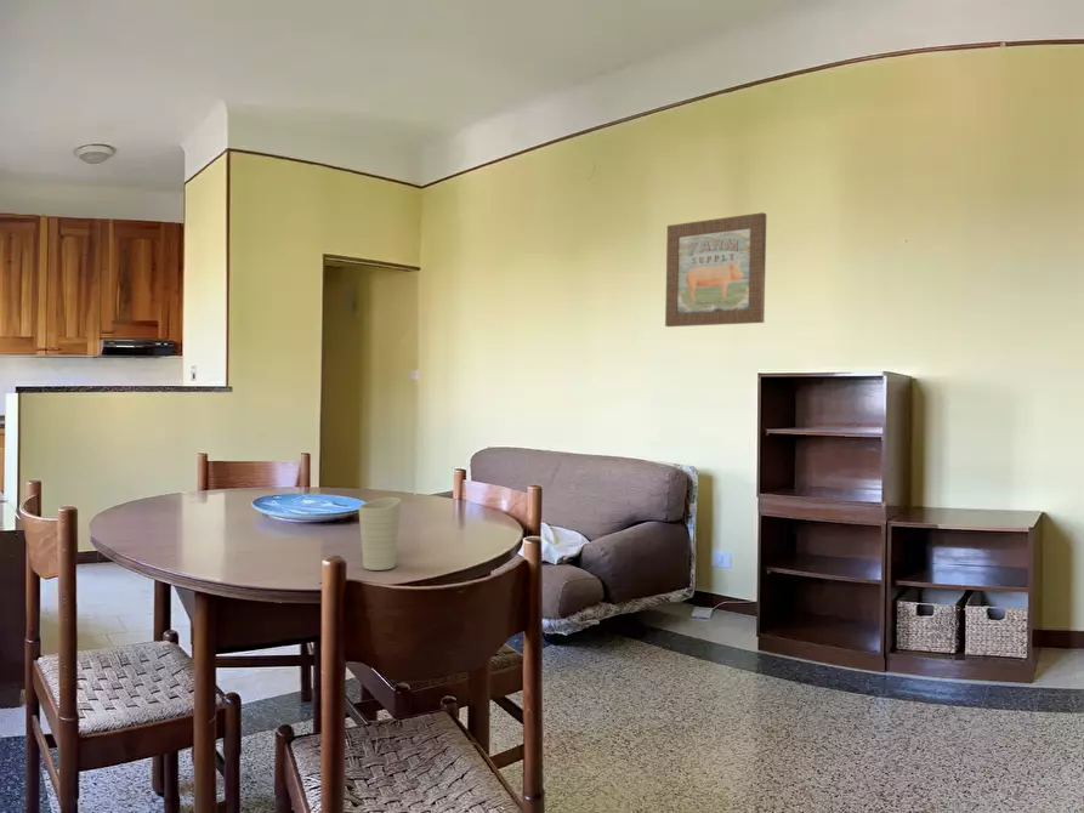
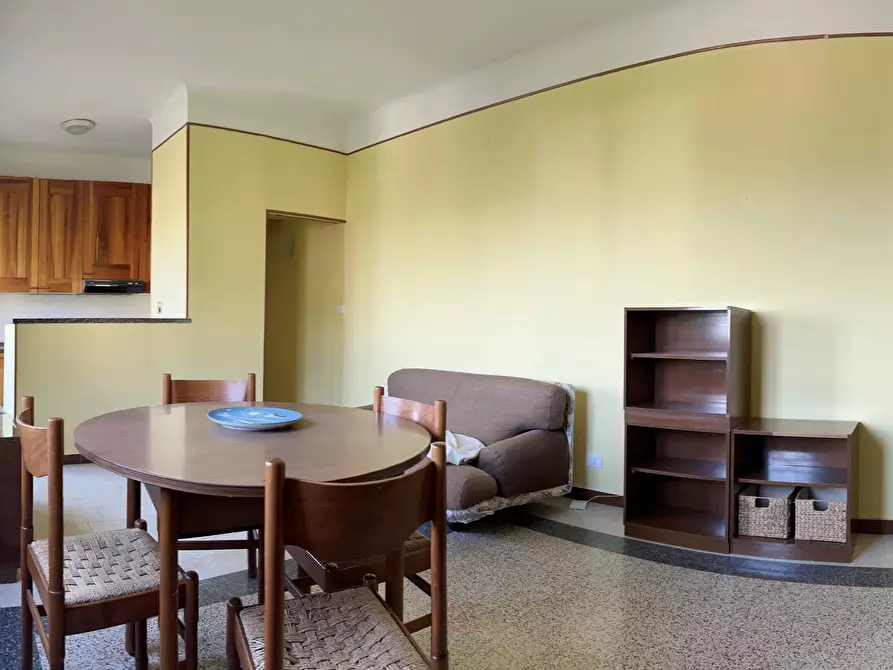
- cup [357,496,403,572]
- wall art [664,211,767,328]
